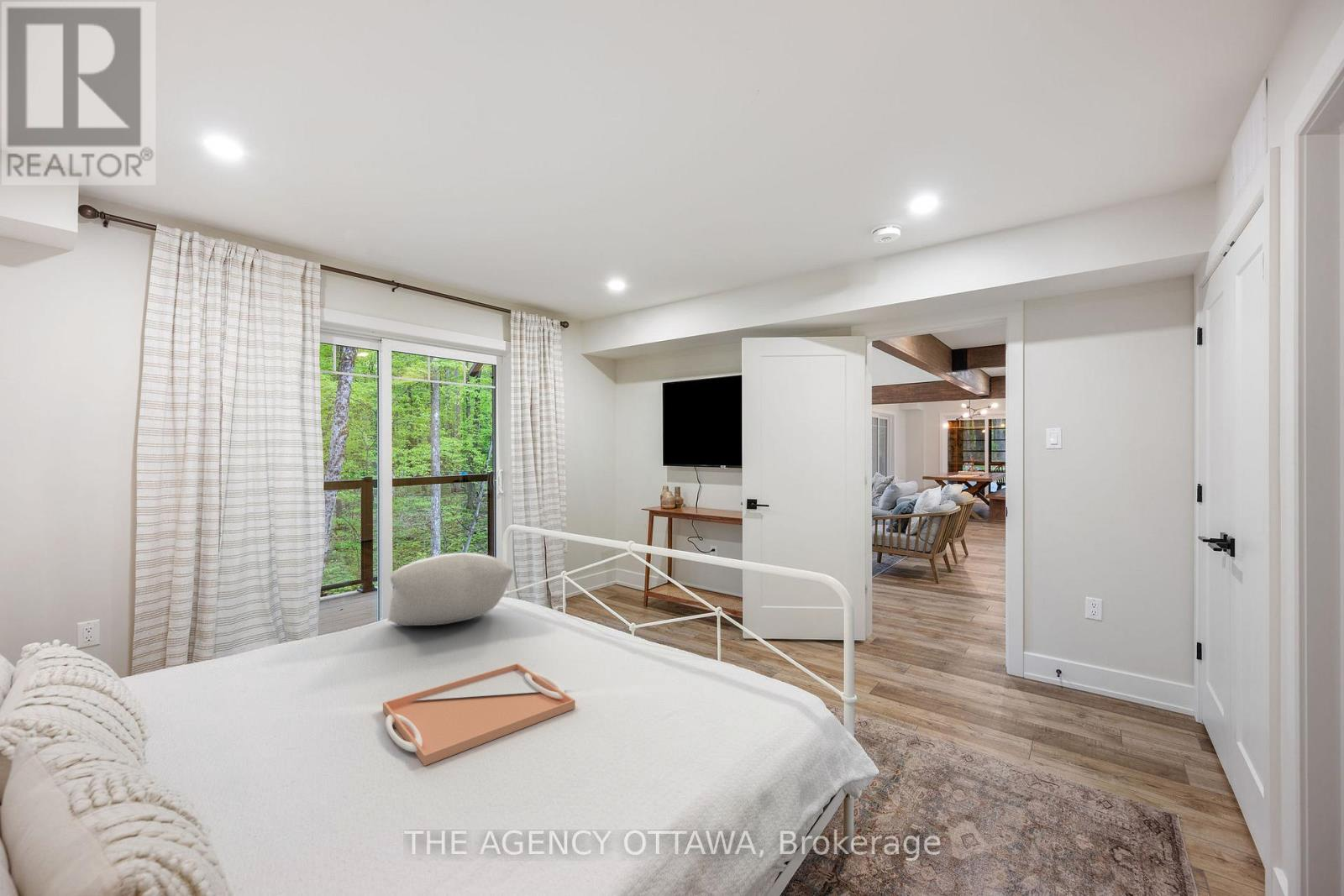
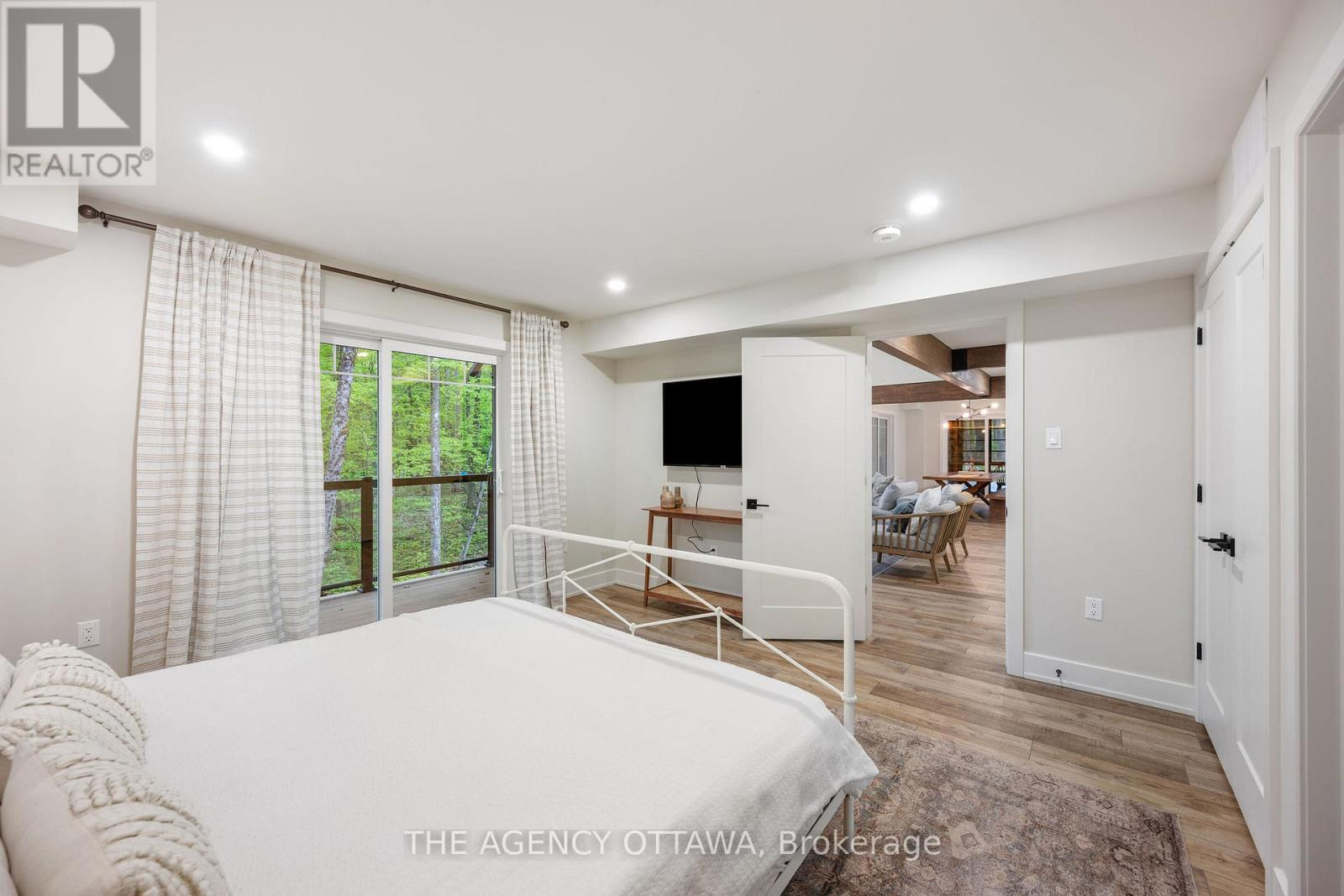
- serving tray [382,663,576,767]
- pillow [386,552,514,626]
